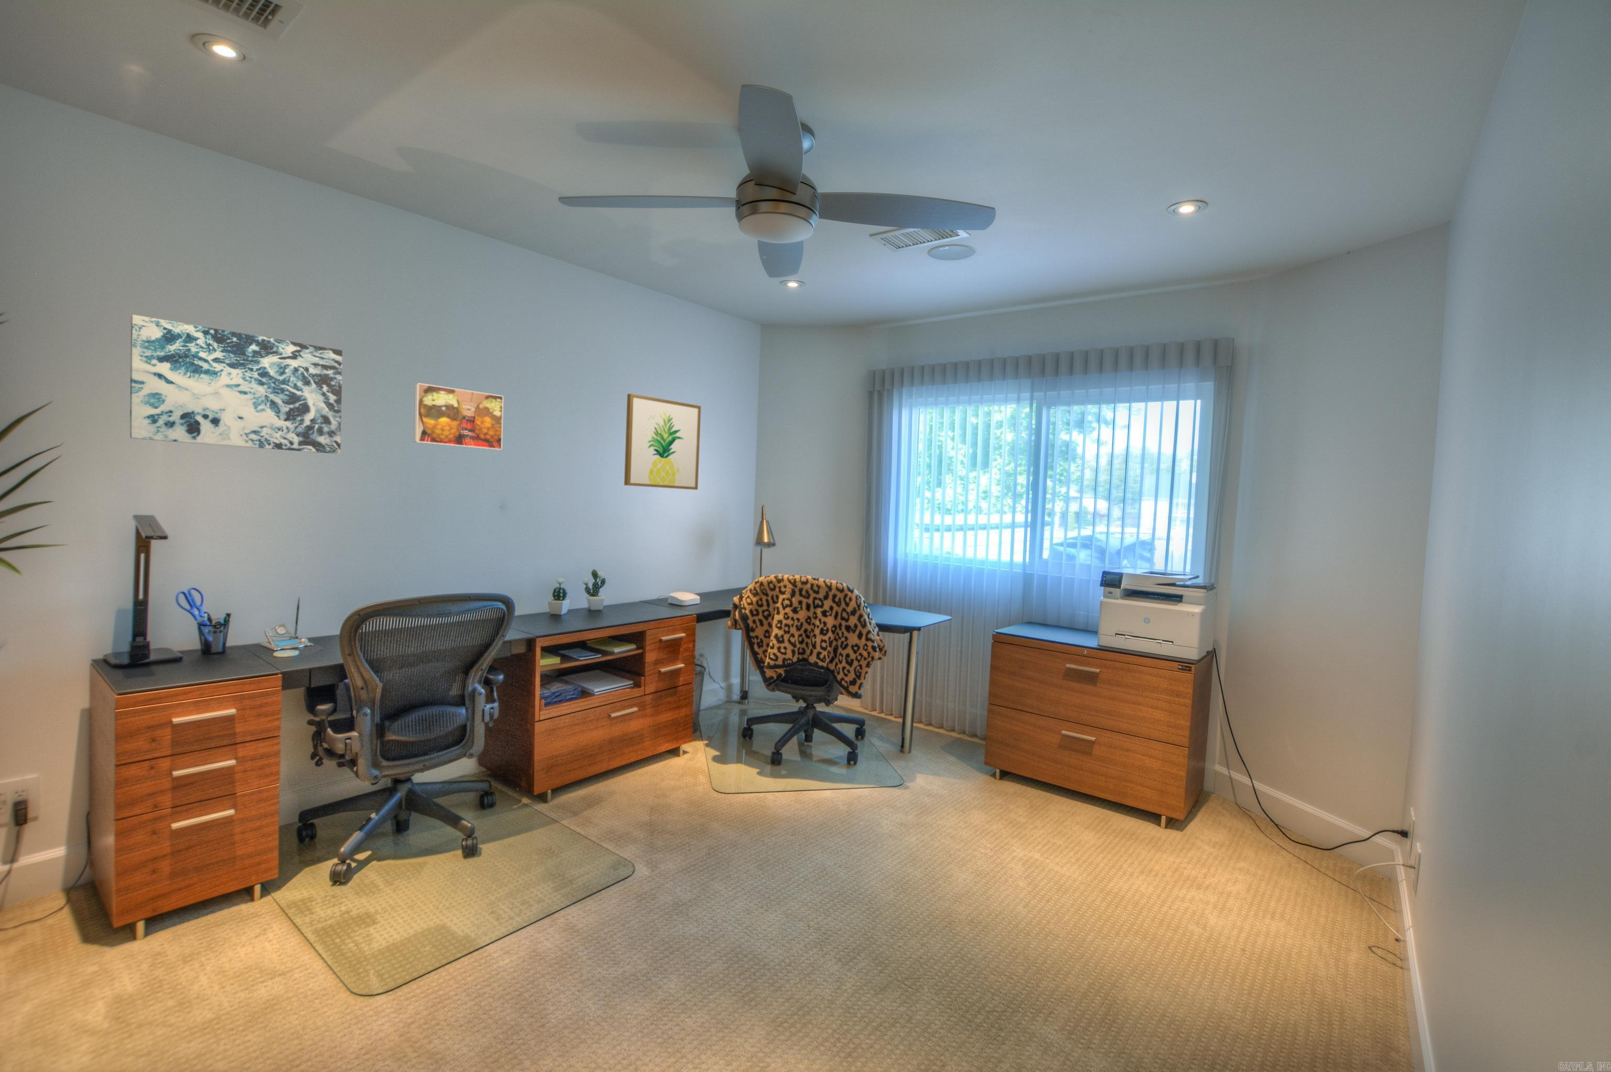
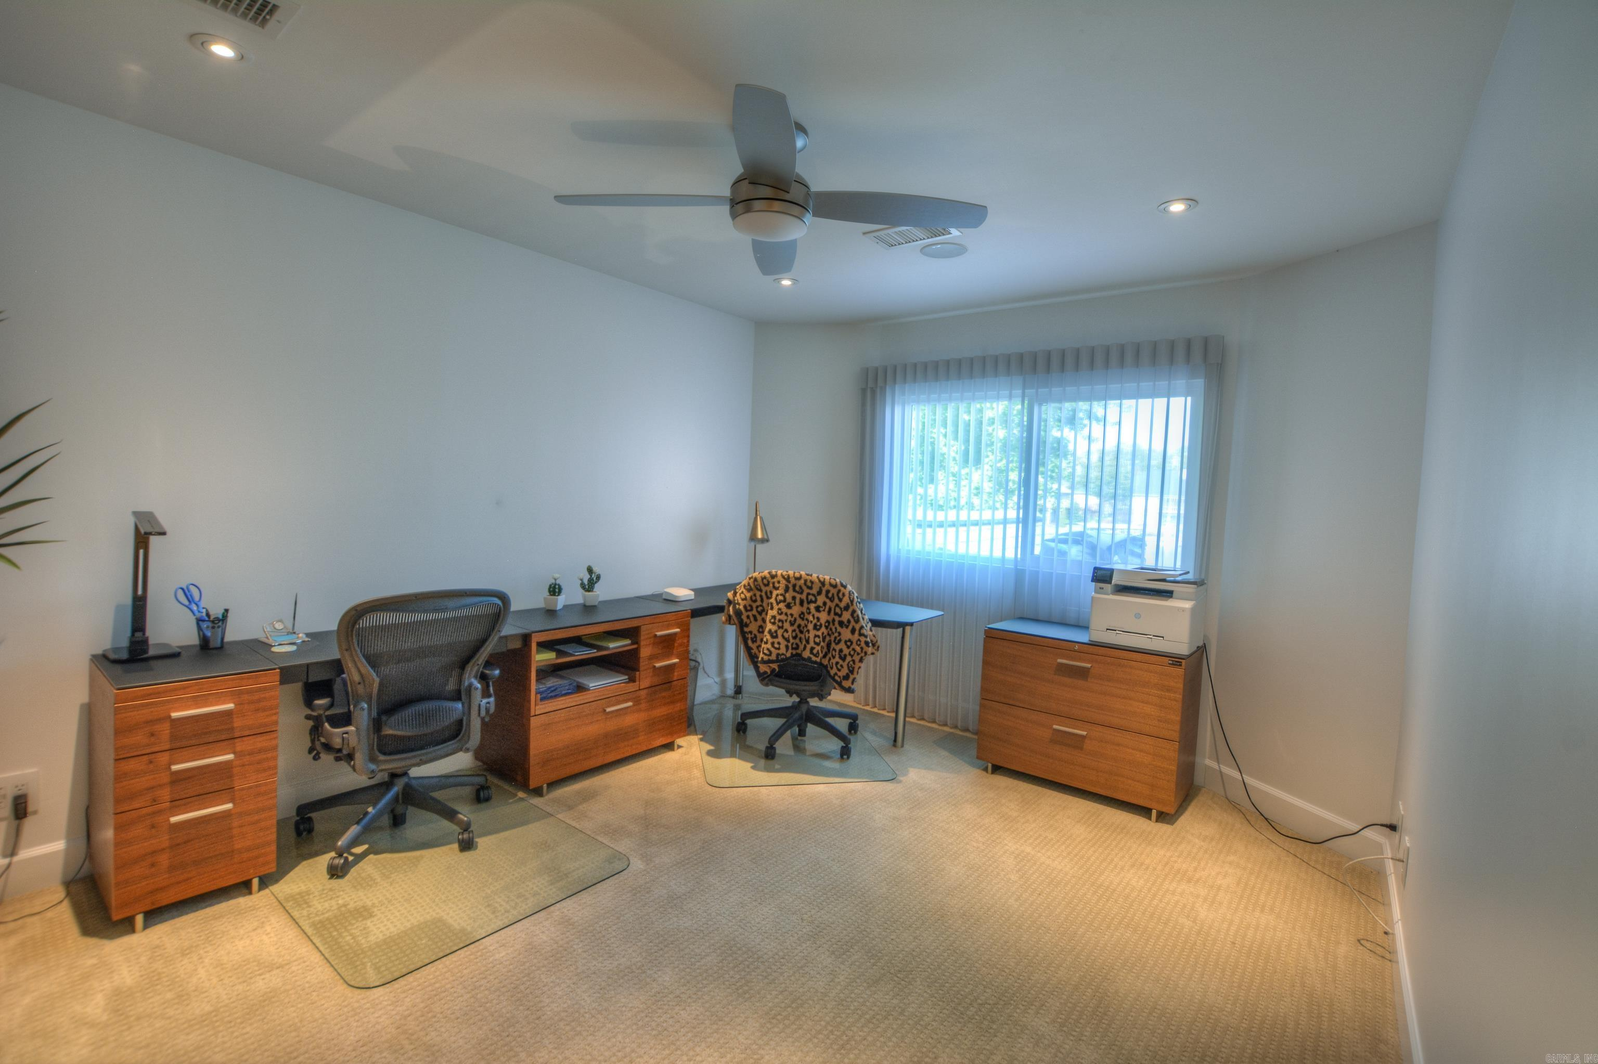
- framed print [413,383,504,451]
- wall art [129,315,344,455]
- wall art [624,392,701,491]
